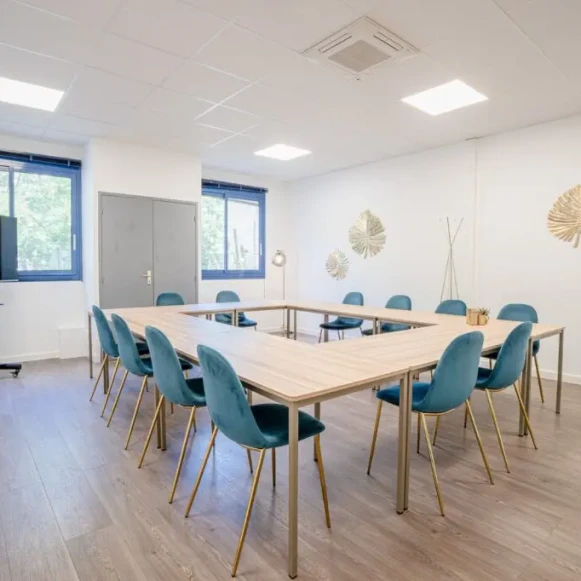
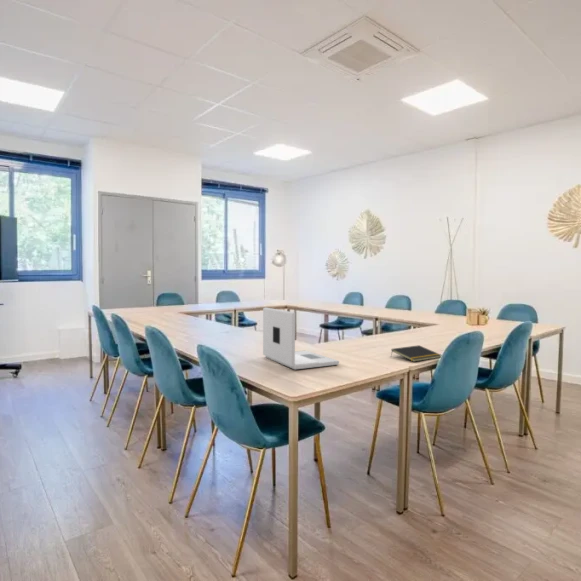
+ laptop [262,307,340,370]
+ notepad [390,344,442,363]
